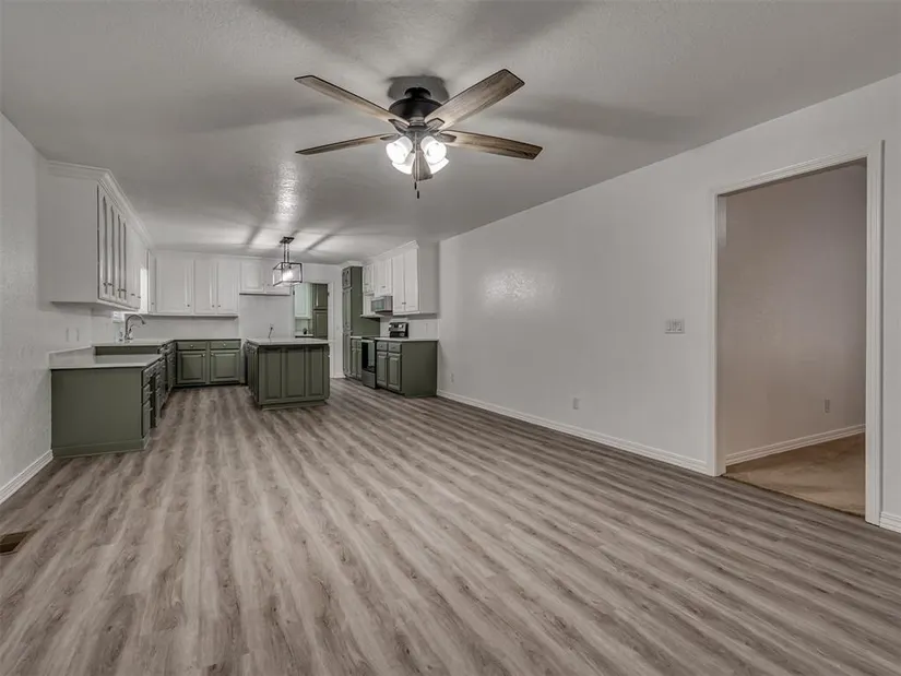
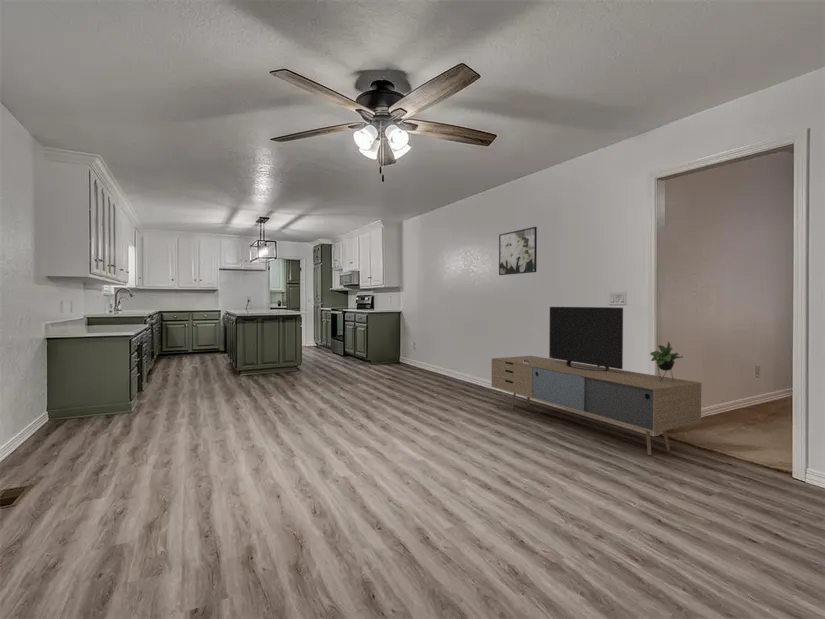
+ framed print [498,226,538,276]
+ media console [491,306,702,456]
